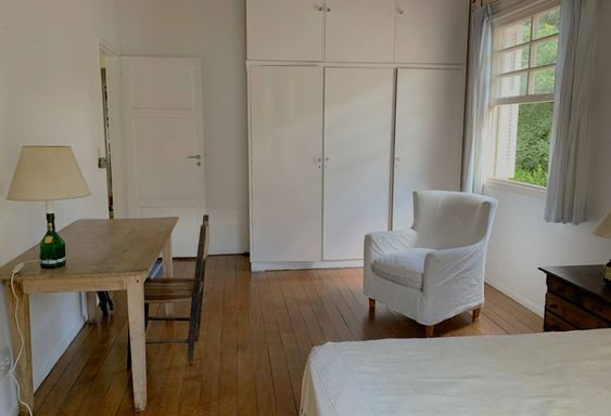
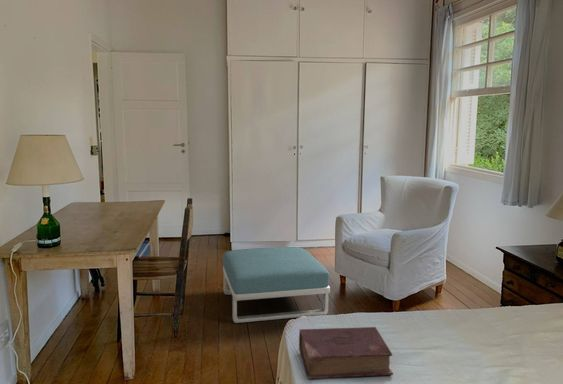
+ footstool [222,246,331,324]
+ book [298,326,394,380]
